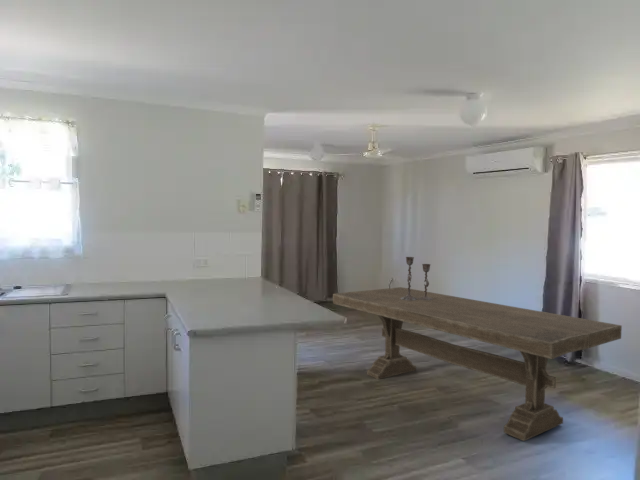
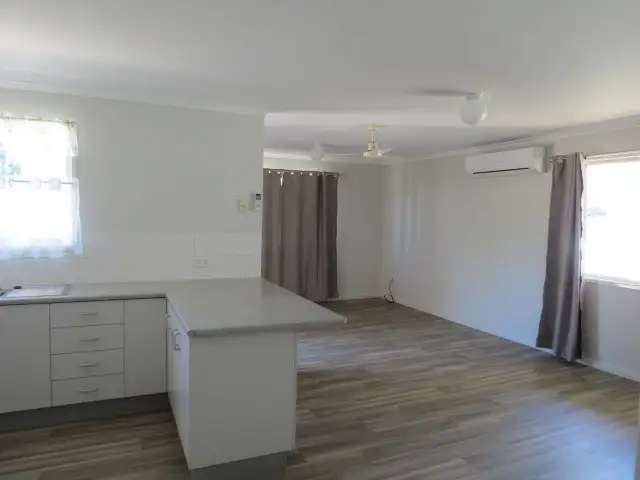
- candlestick [400,256,432,300]
- dining table [332,286,623,442]
